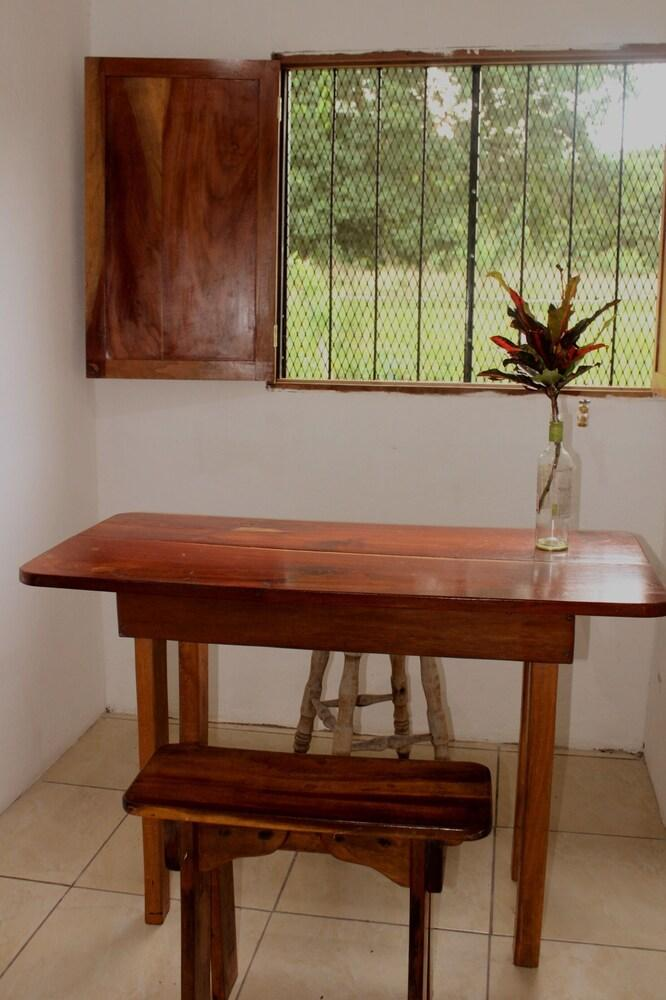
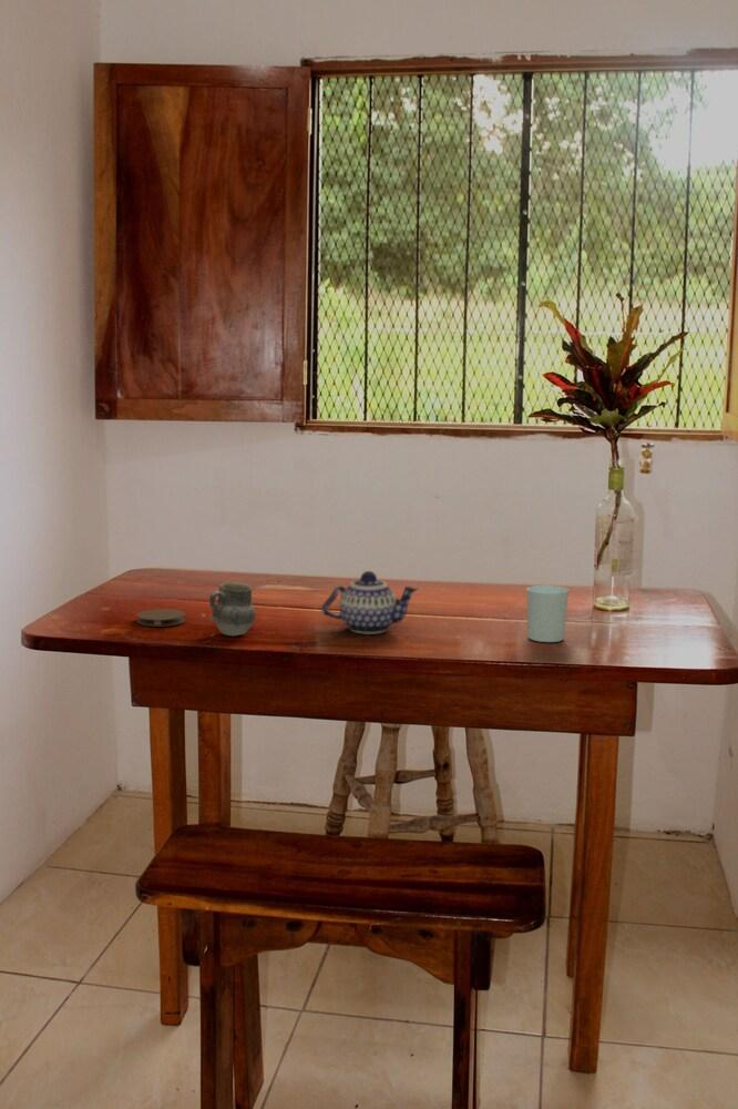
+ cup [525,584,570,643]
+ cup [208,581,256,637]
+ coaster [135,608,186,628]
+ teapot [320,570,419,635]
